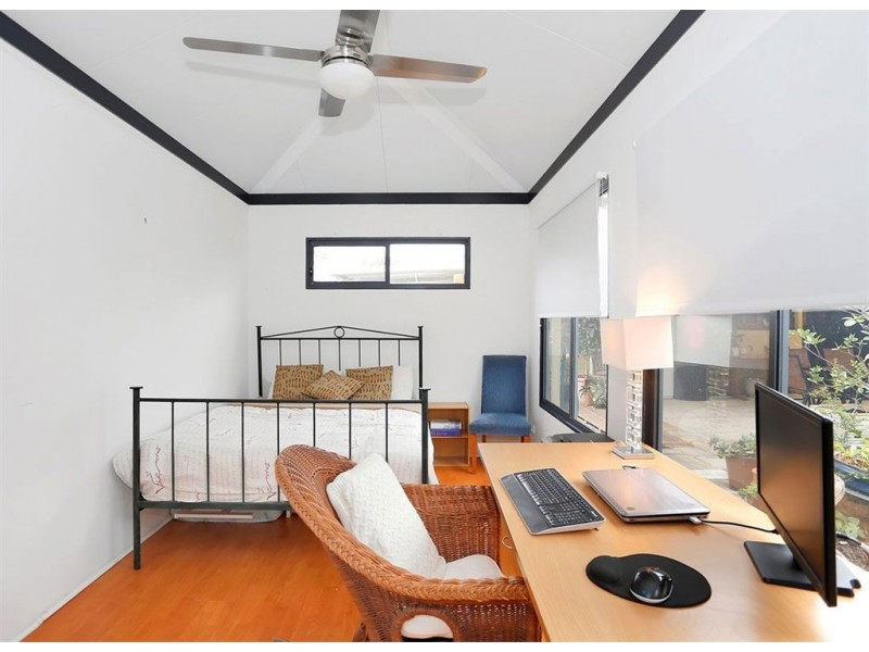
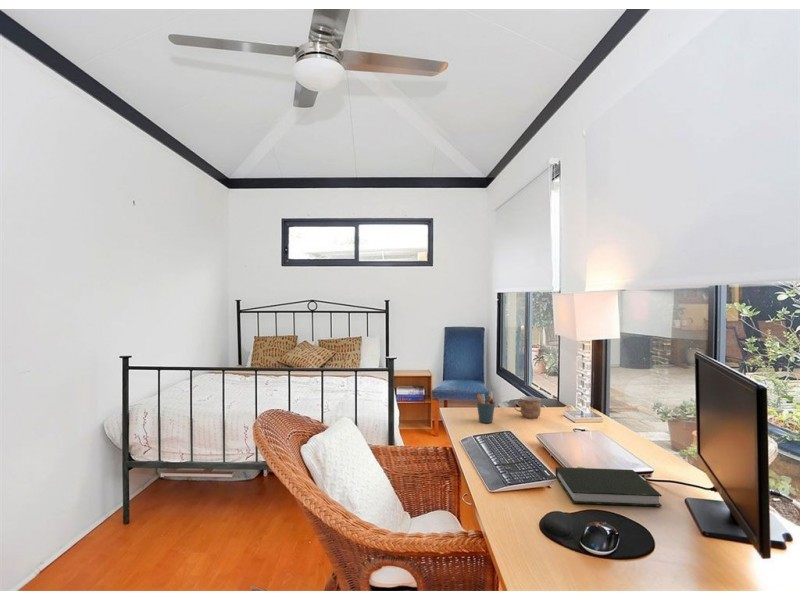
+ mug [513,395,542,420]
+ pen holder [476,393,496,424]
+ book [555,466,663,507]
